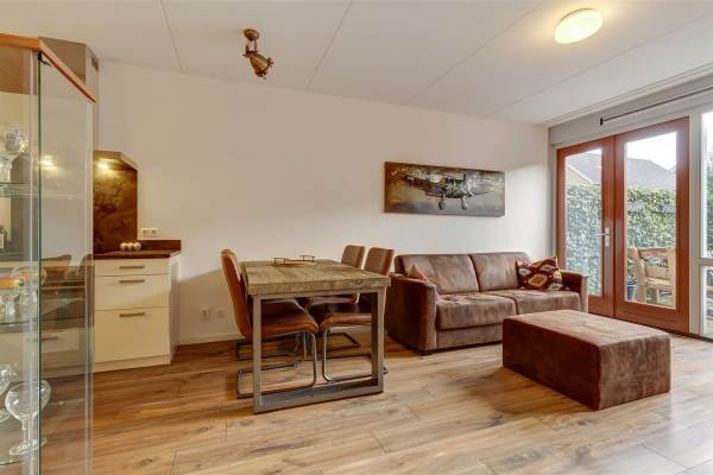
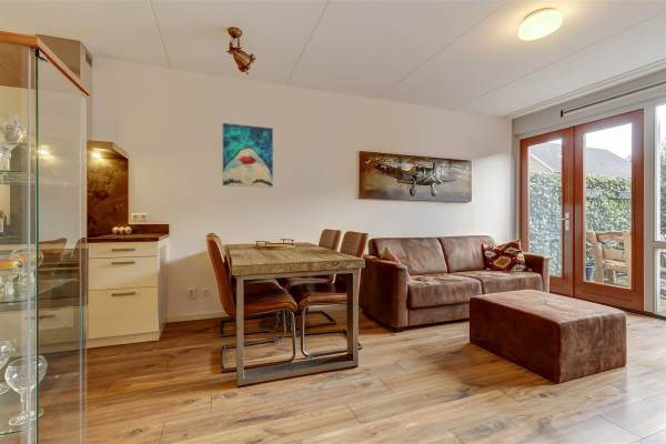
+ wall art [222,122,274,189]
